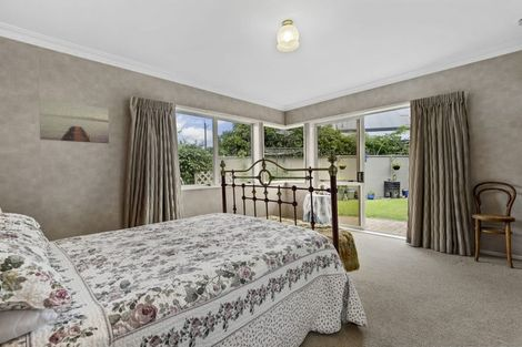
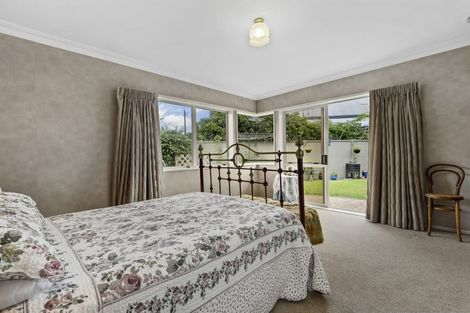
- wall art [38,98,110,144]
